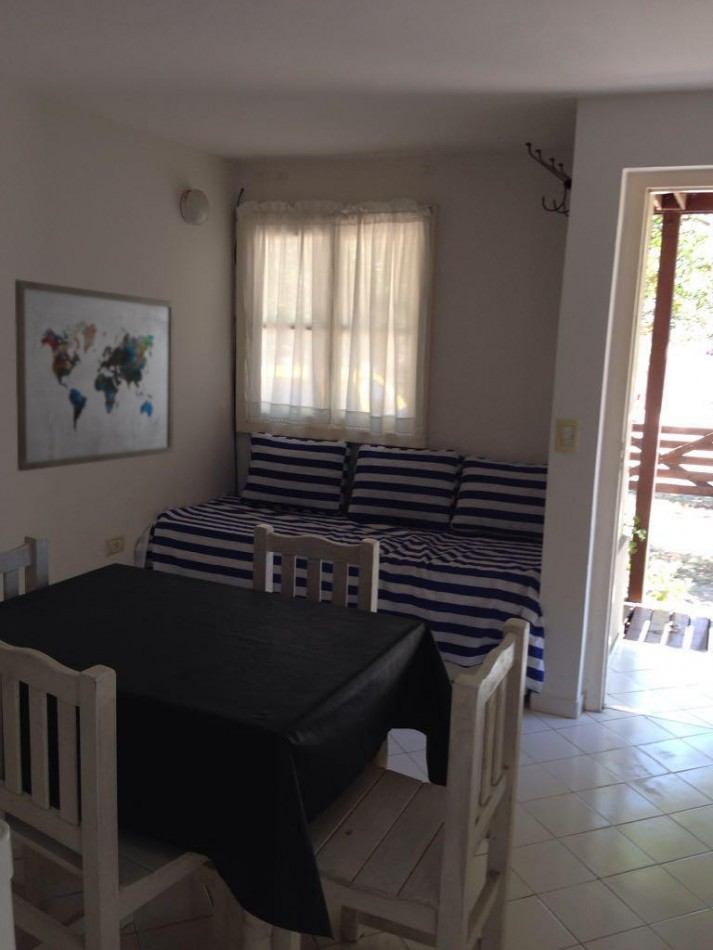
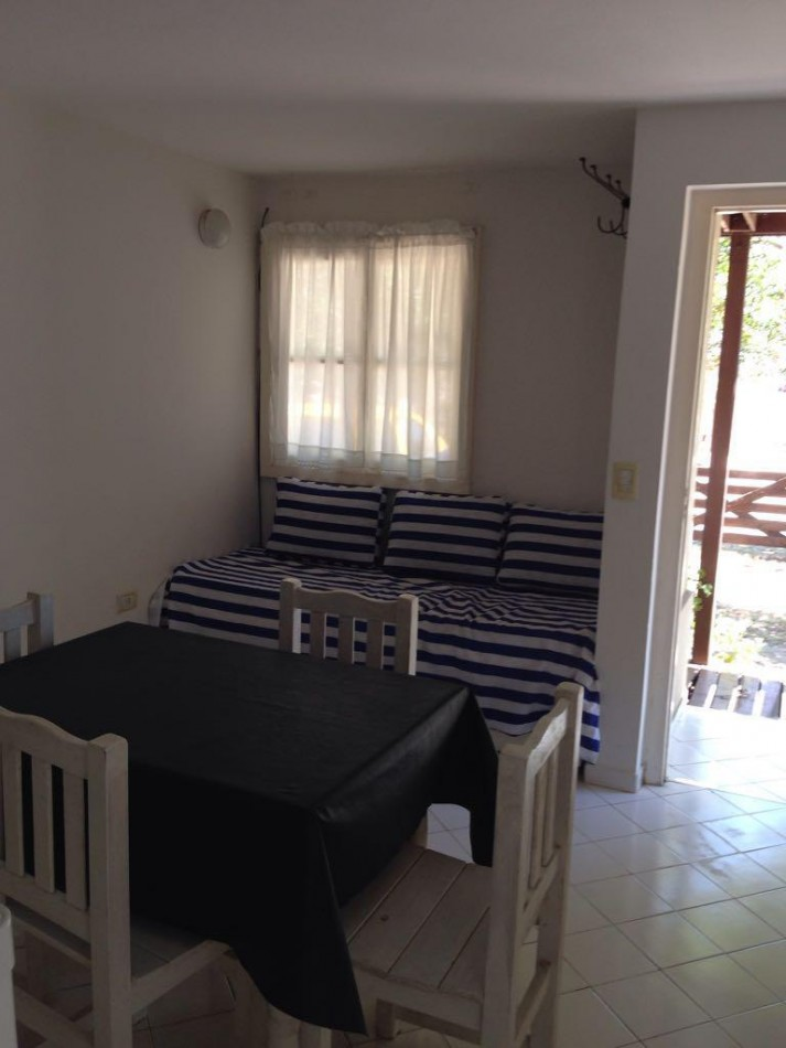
- wall art [14,279,176,472]
